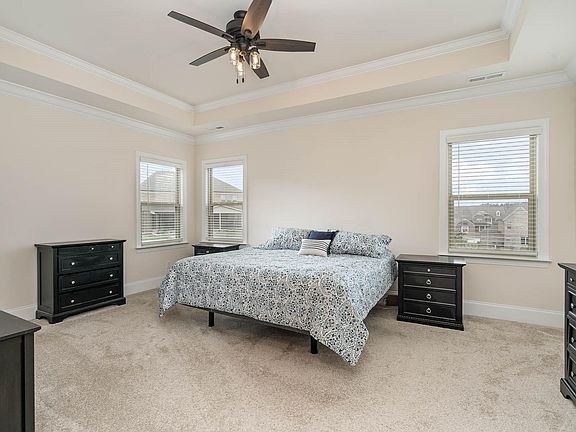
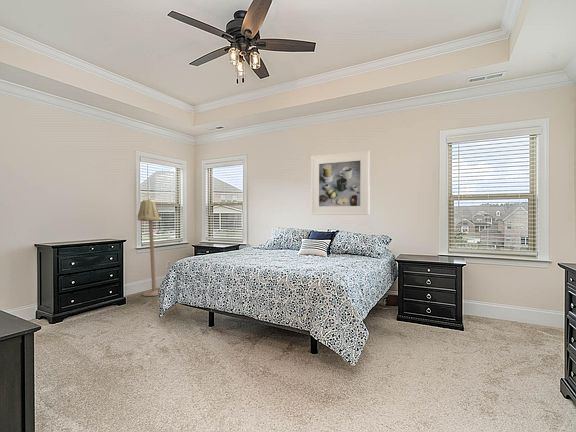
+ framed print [310,150,371,216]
+ floor lamp [137,198,162,297]
